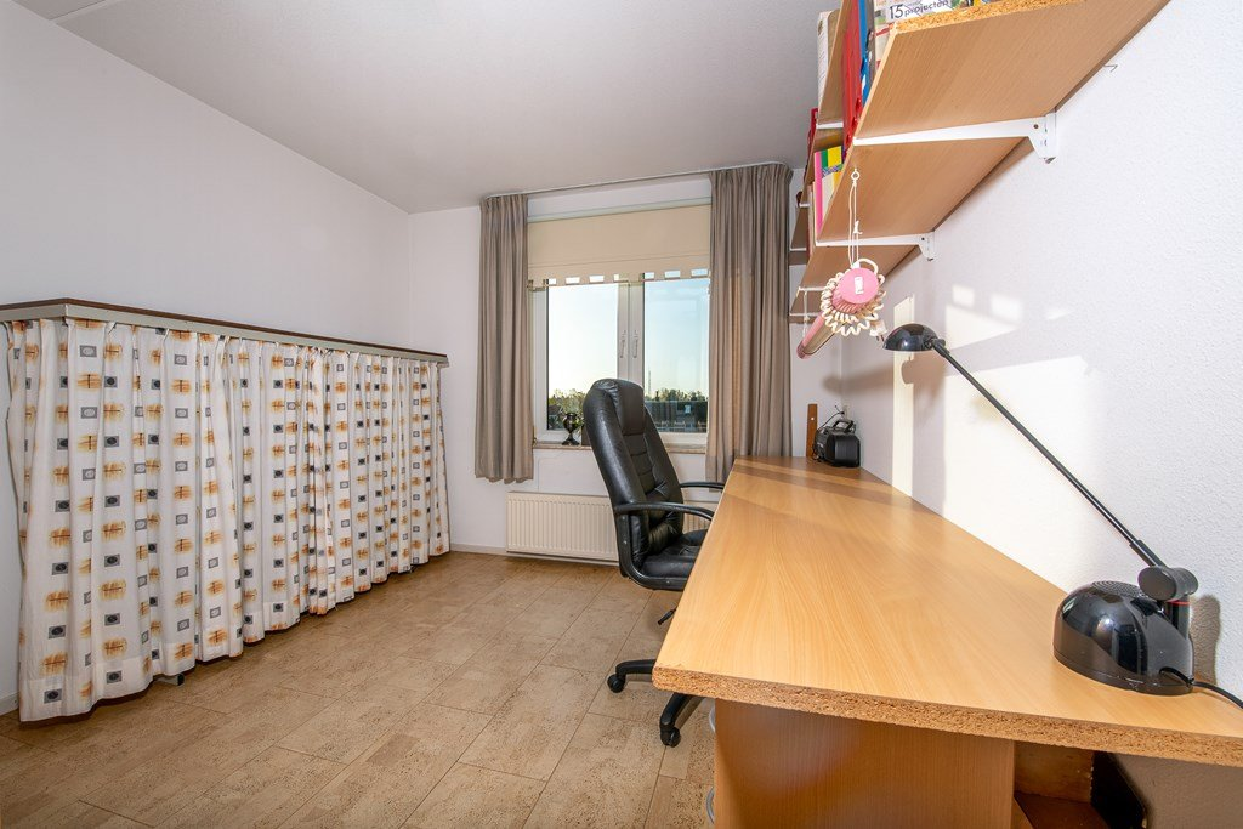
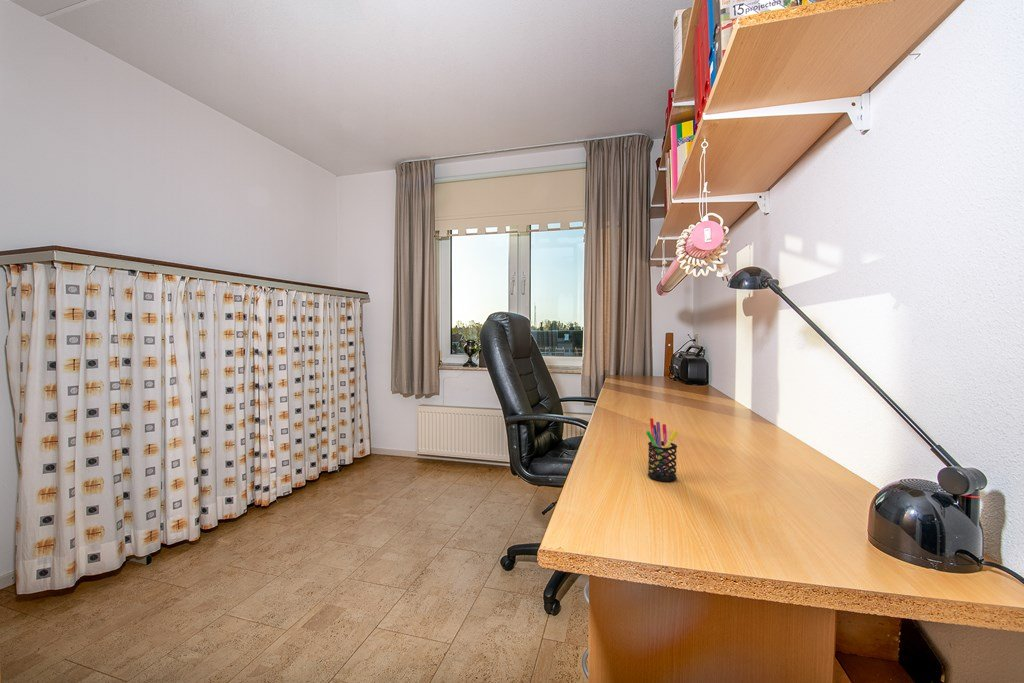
+ pen holder [645,417,679,483]
